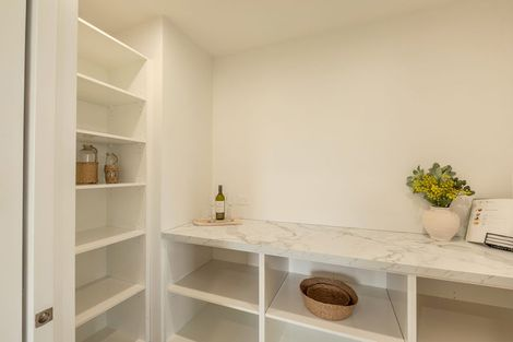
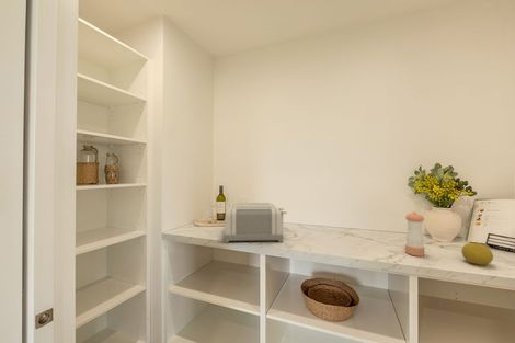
+ toaster [224,202,288,243]
+ pepper shaker [404,210,425,258]
+ lemon [460,242,494,266]
